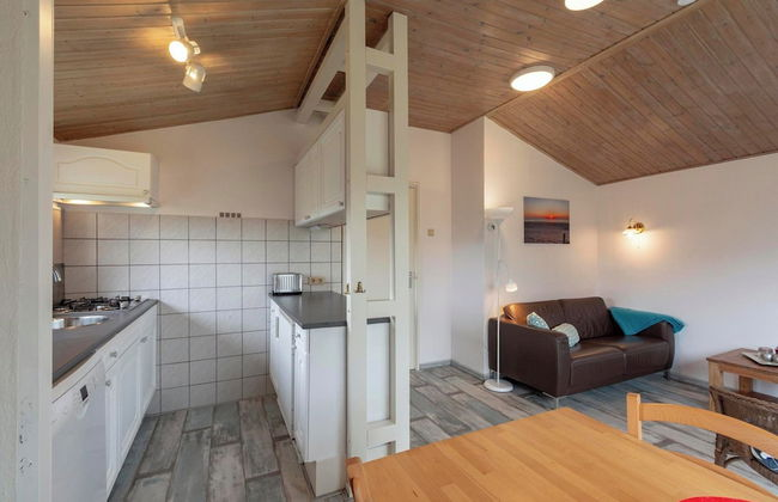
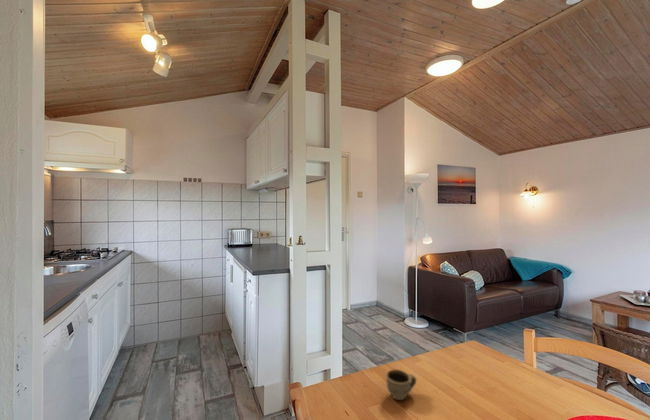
+ cup [385,368,418,401]
